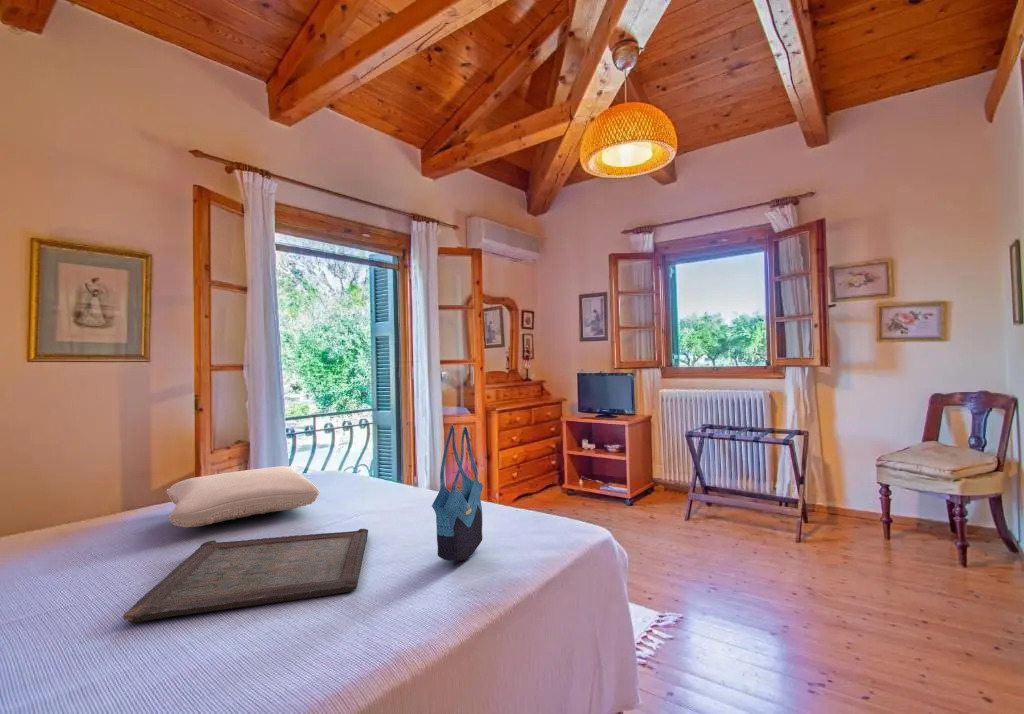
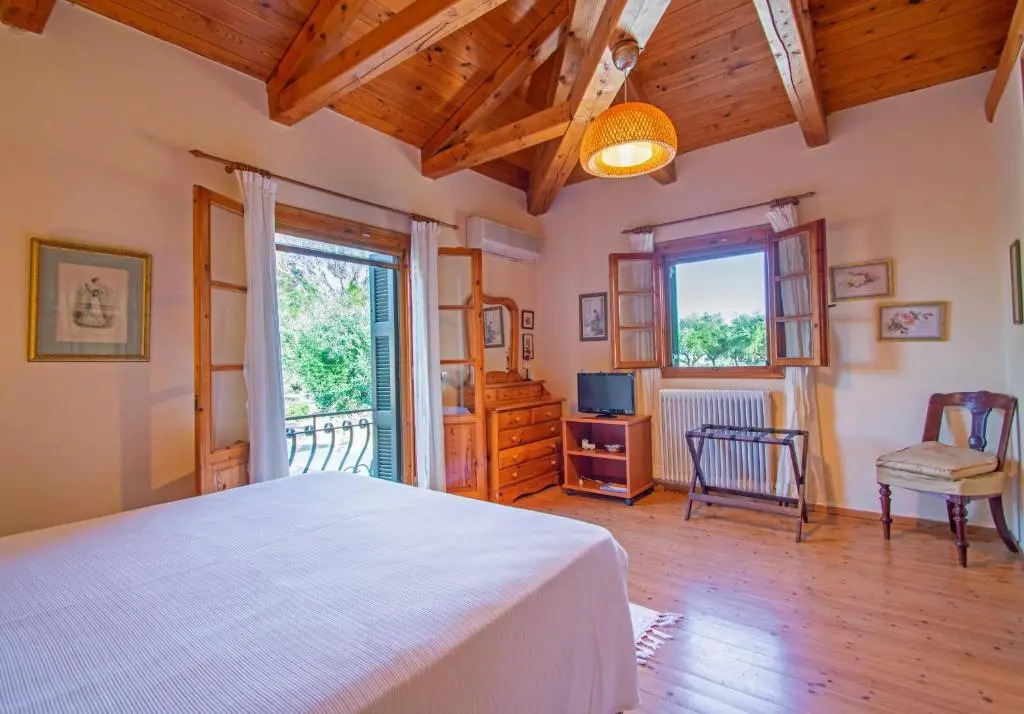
- tote bag [431,423,484,562]
- pillow [165,465,320,528]
- serving tray [122,528,369,623]
